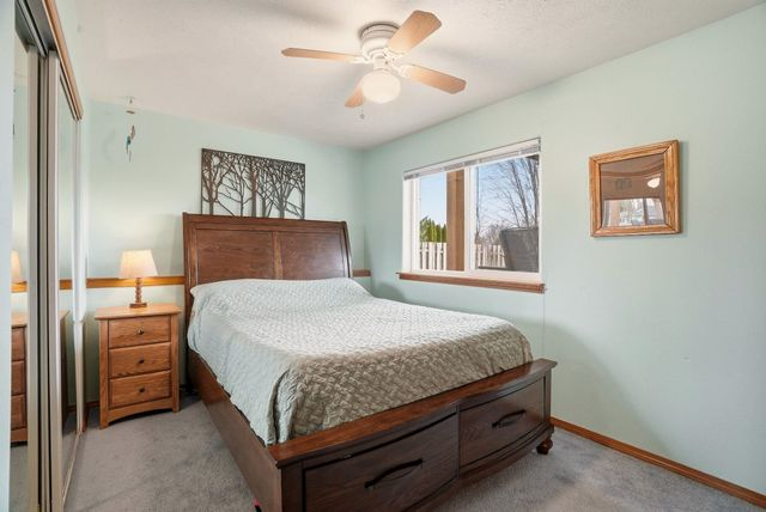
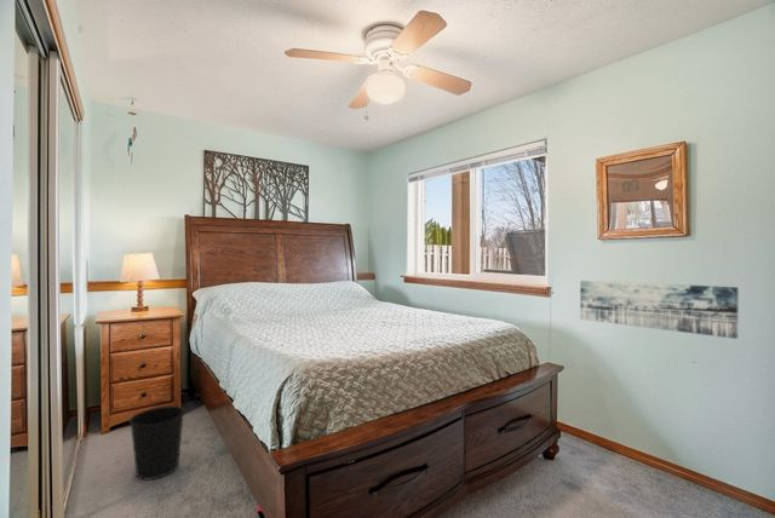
+ wall art [579,280,740,340]
+ wastebasket [128,404,185,482]
